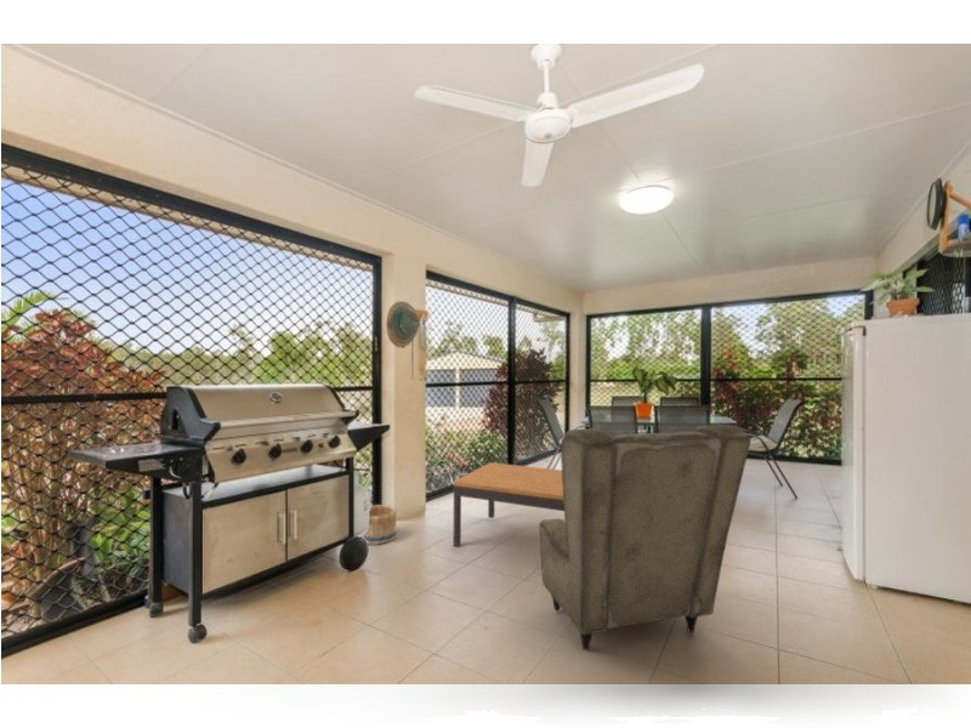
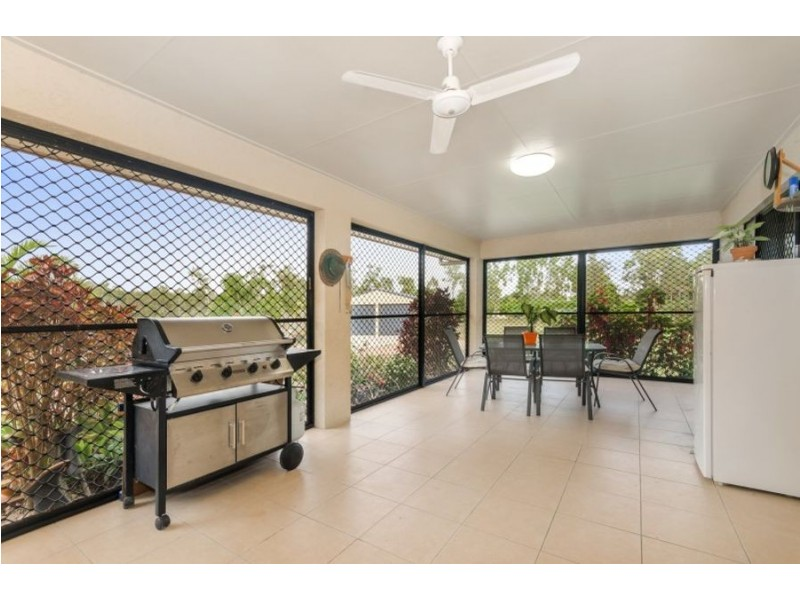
- basket [362,504,398,546]
- armchair [538,423,753,652]
- coffee table [452,461,564,548]
